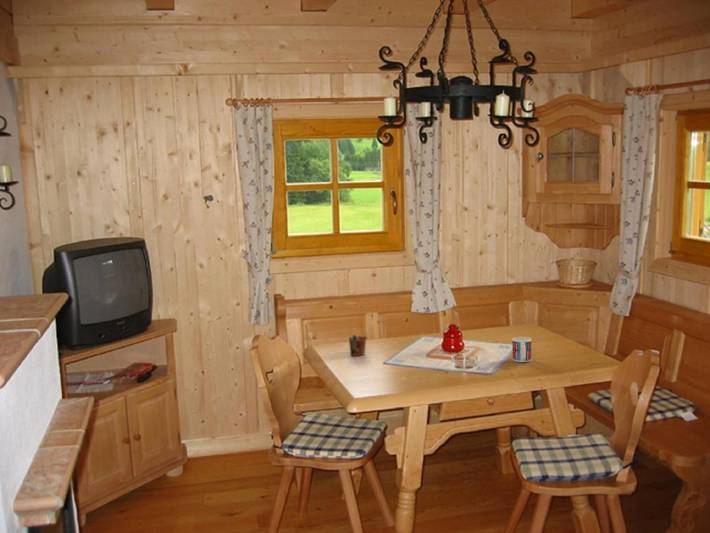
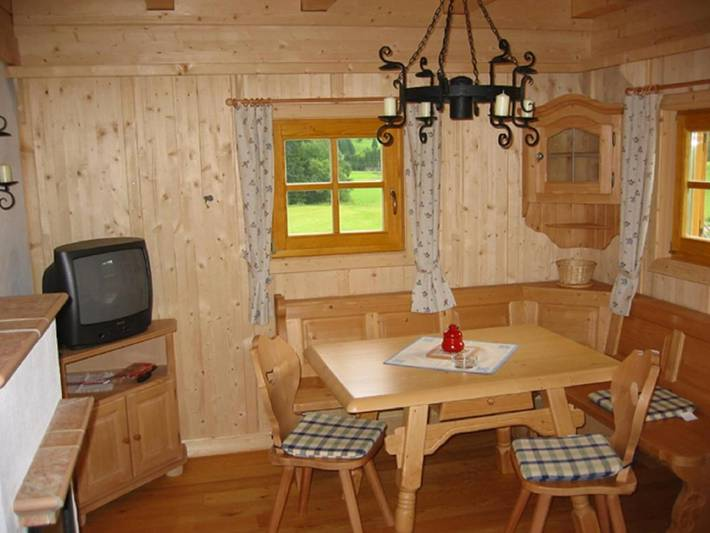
- mug [348,334,368,357]
- mug [511,336,532,363]
